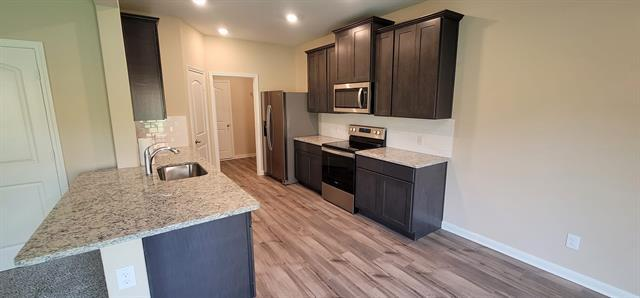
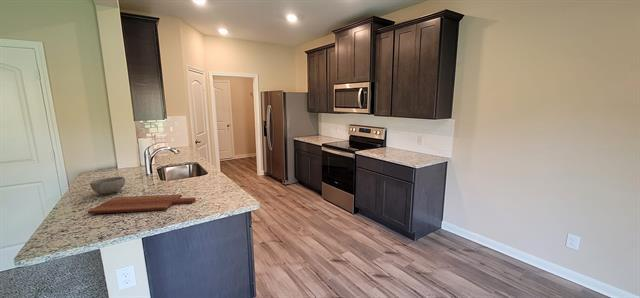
+ bowl [89,176,126,195]
+ cutting board [87,193,197,215]
